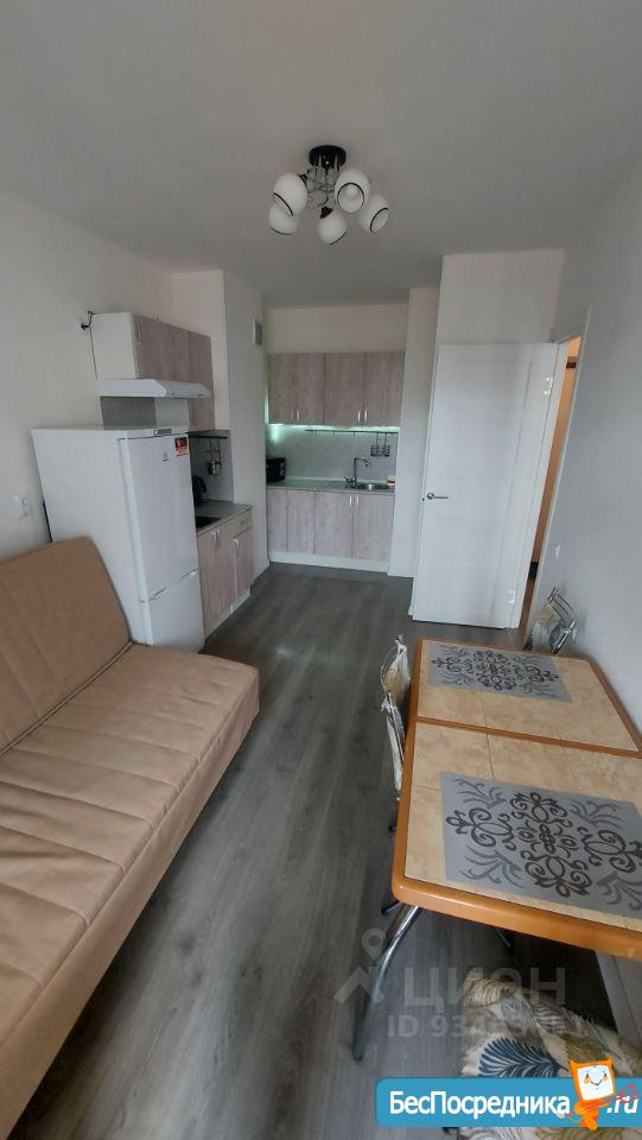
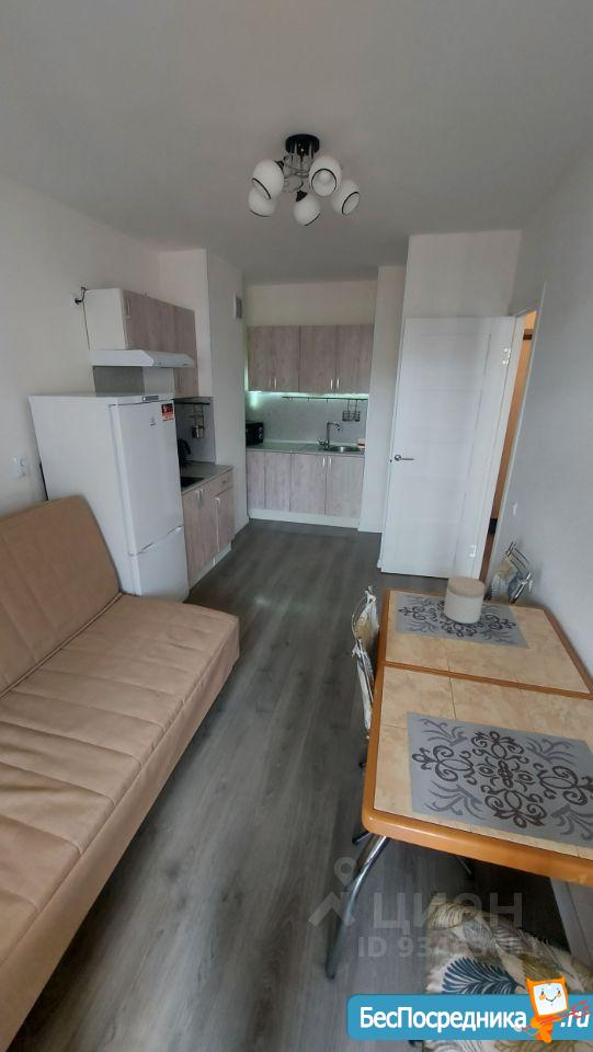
+ jar [443,575,487,625]
